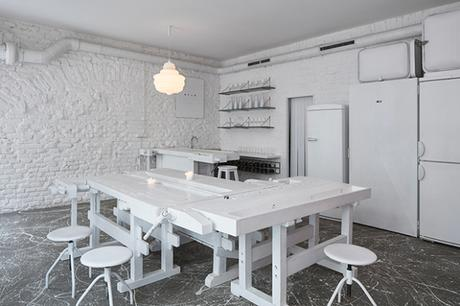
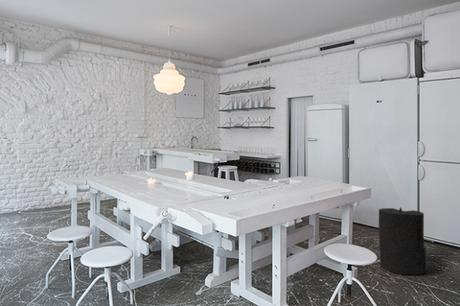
+ trash can [378,206,427,276]
